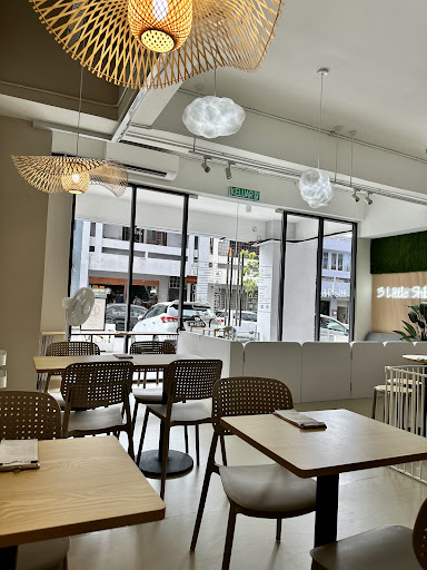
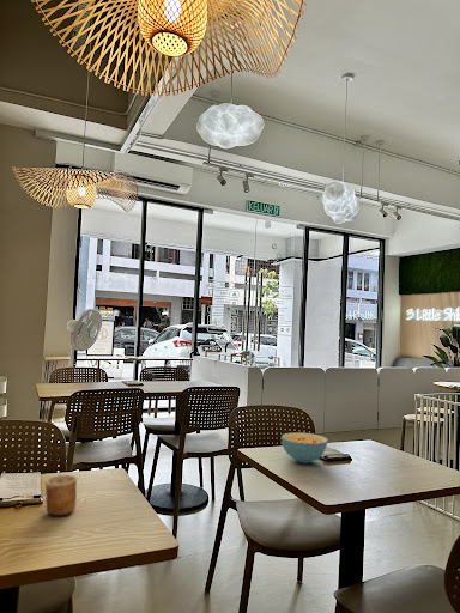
+ cup [43,474,78,517]
+ cereal bowl [280,431,329,465]
